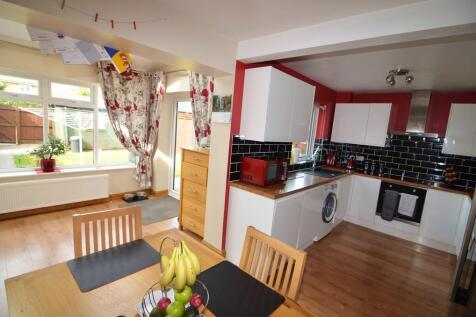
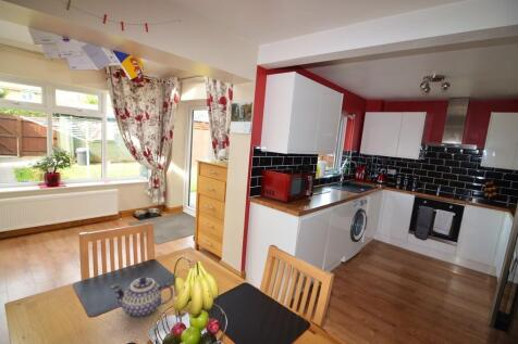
+ teapot [110,276,174,319]
